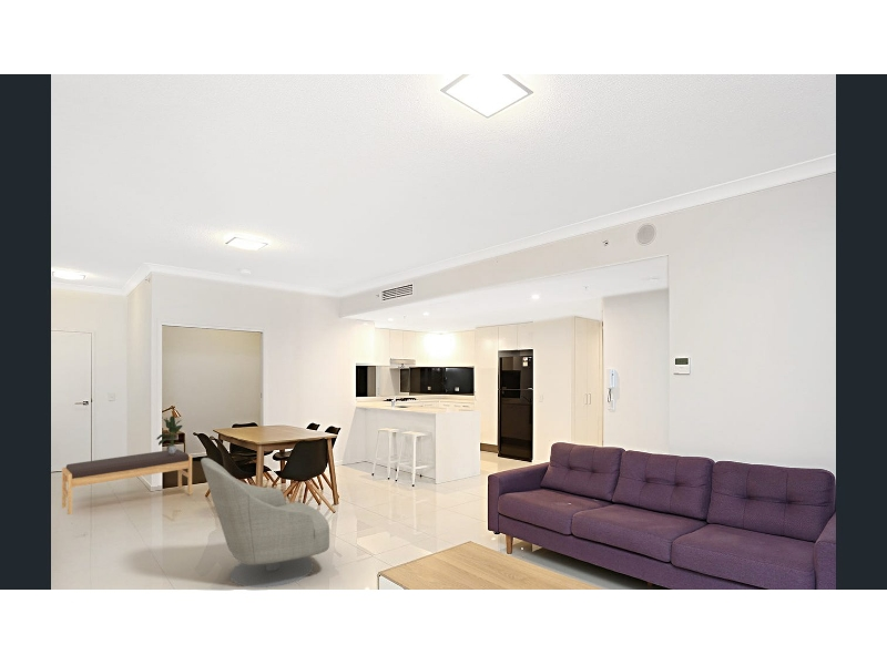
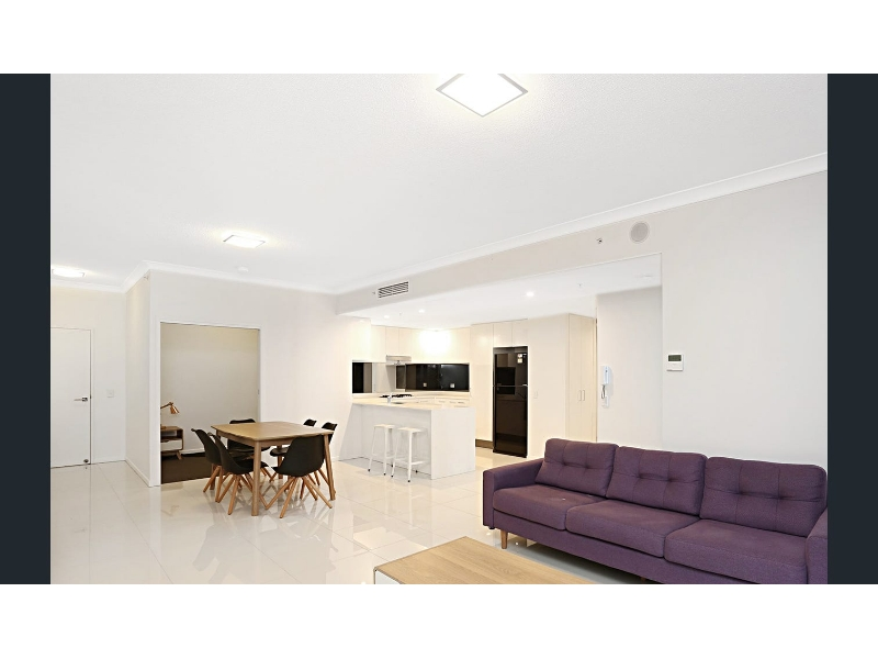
- armchair [200,457,330,589]
- bench [61,448,193,515]
- potted plant [156,416,183,453]
